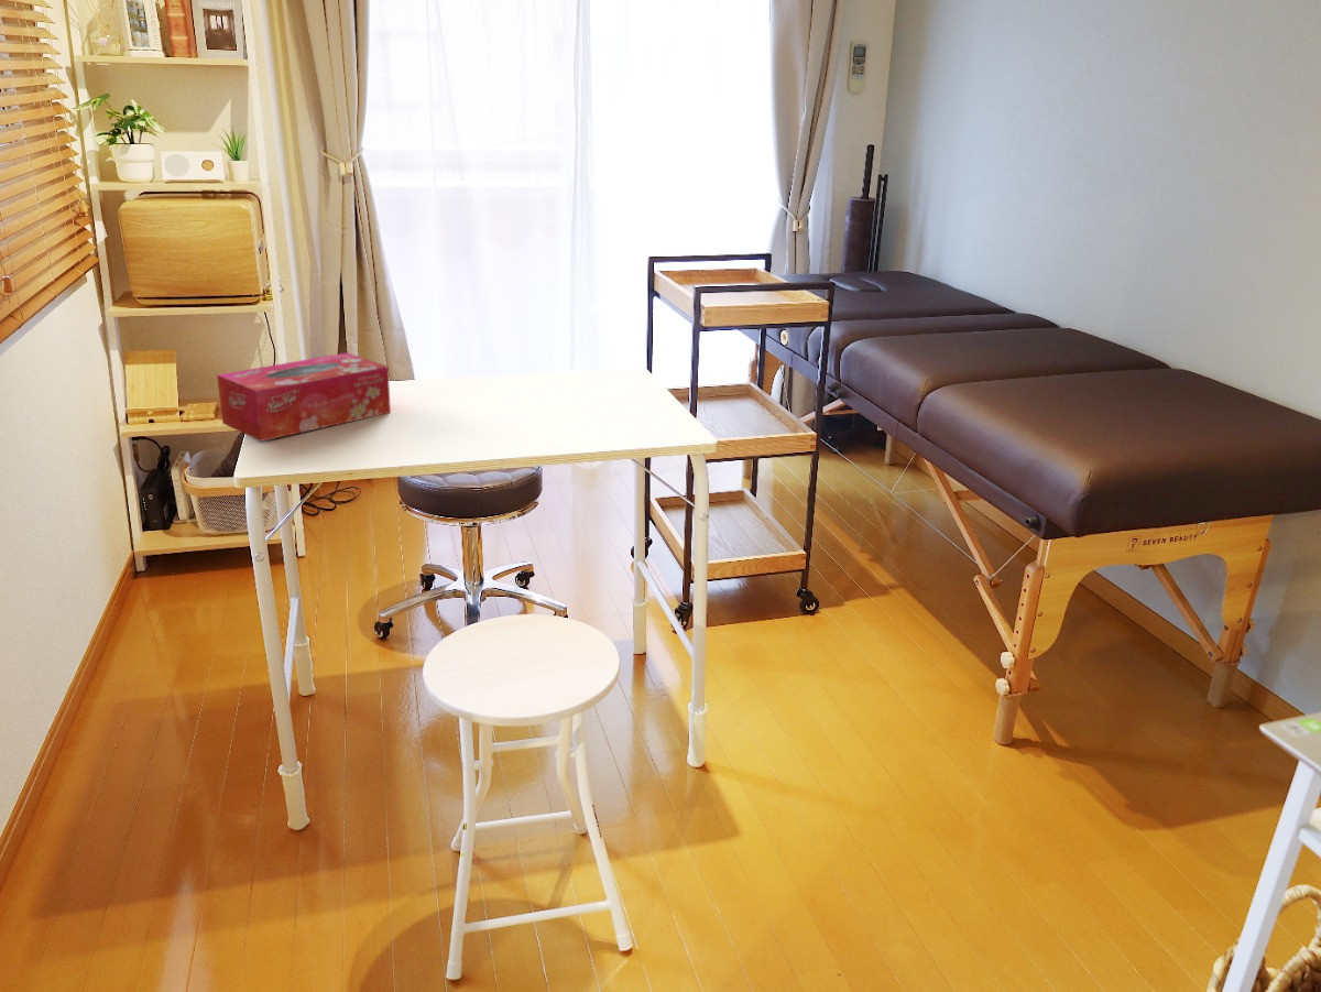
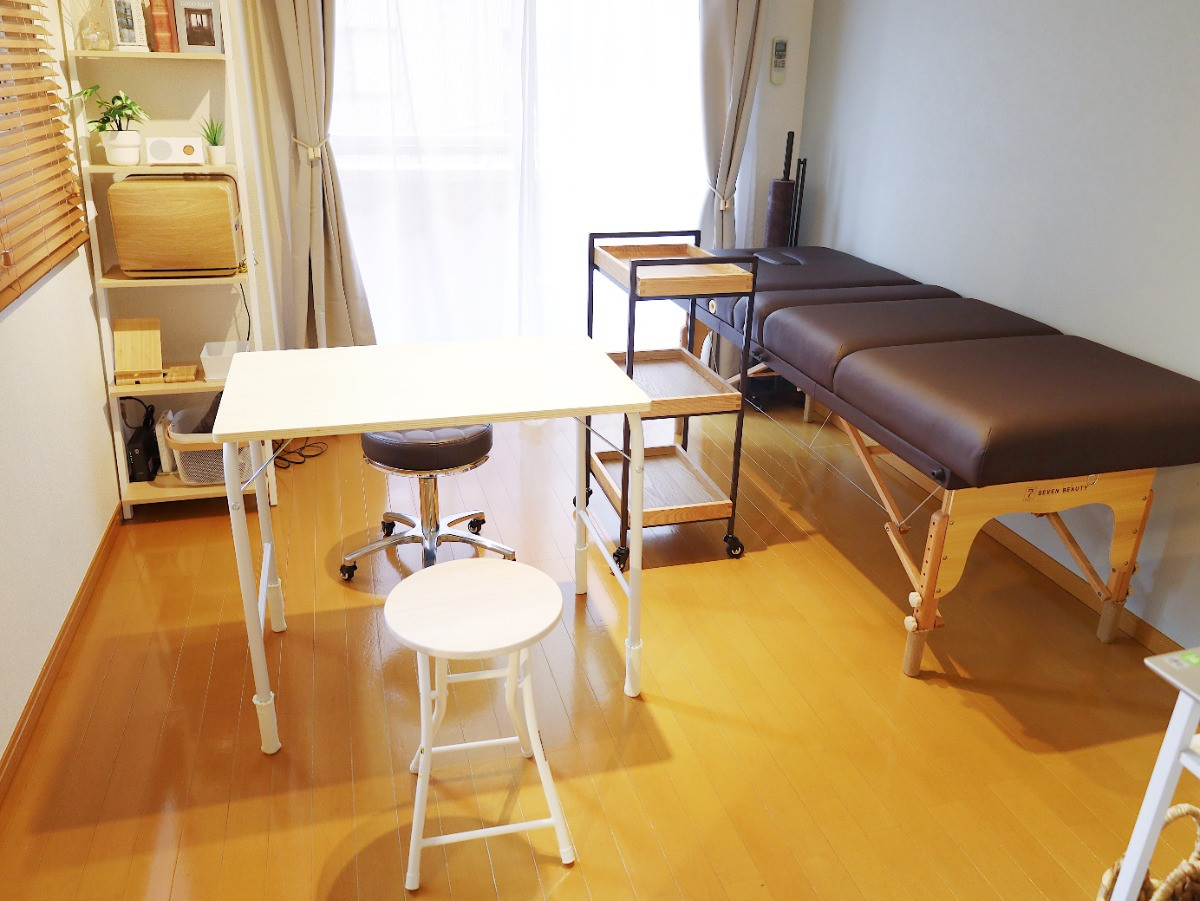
- tissue box [216,351,392,443]
